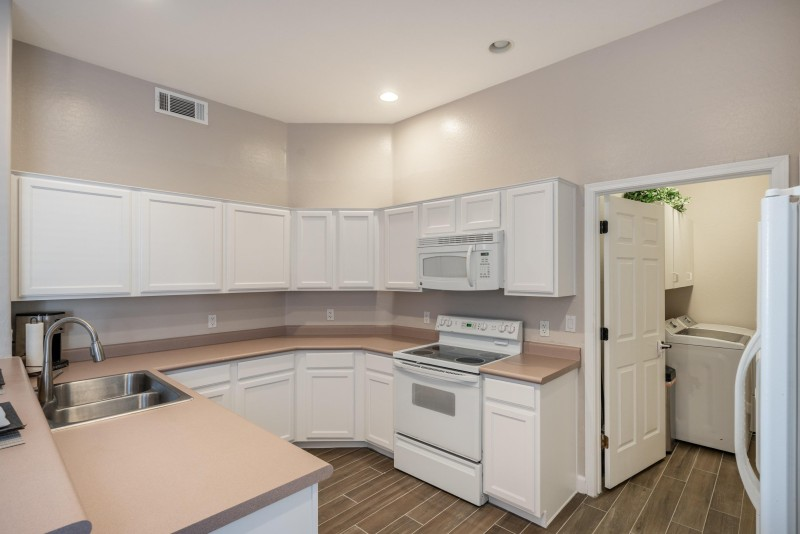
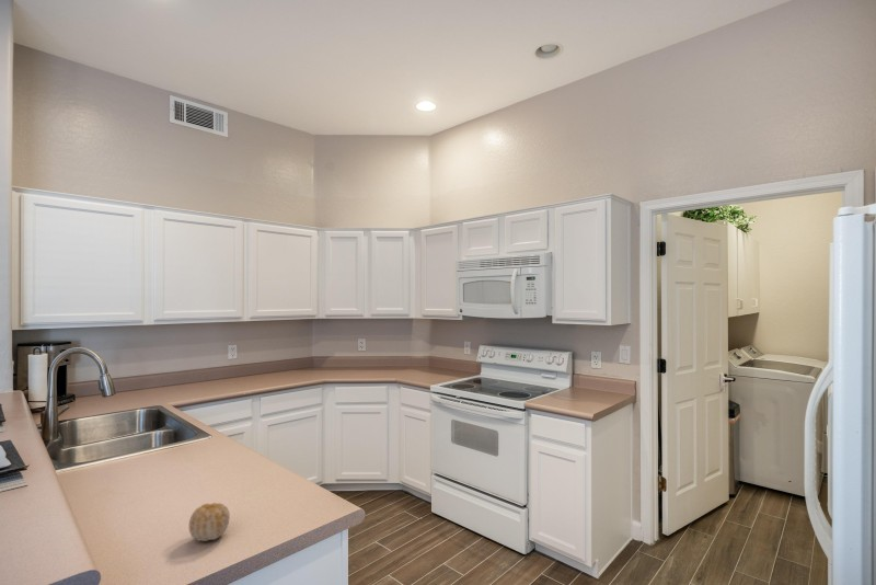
+ fruit [188,502,231,542]
